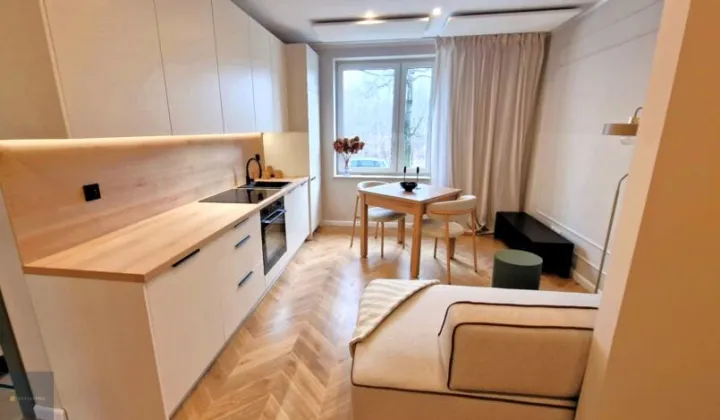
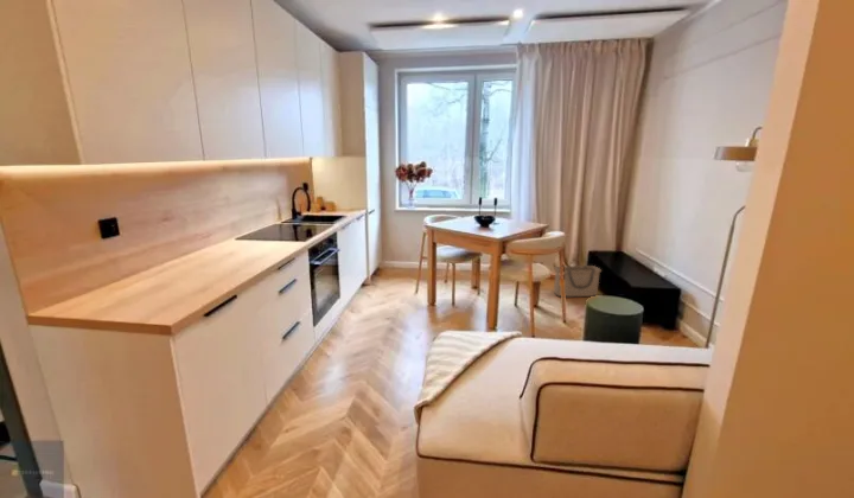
+ basket [553,264,603,299]
